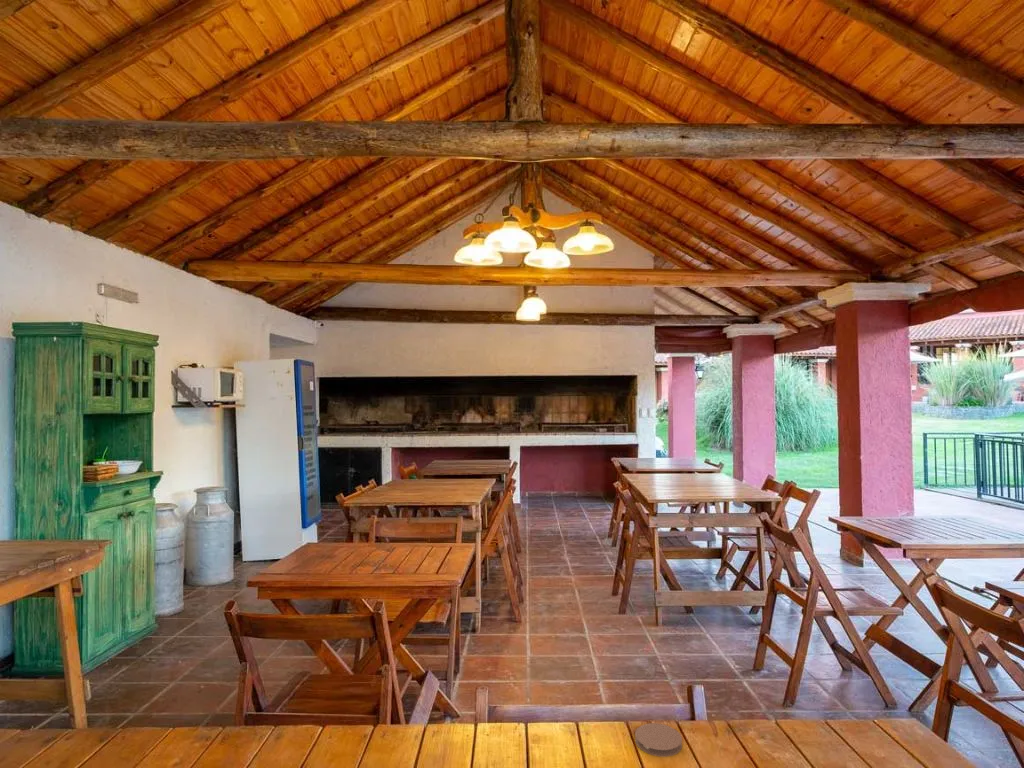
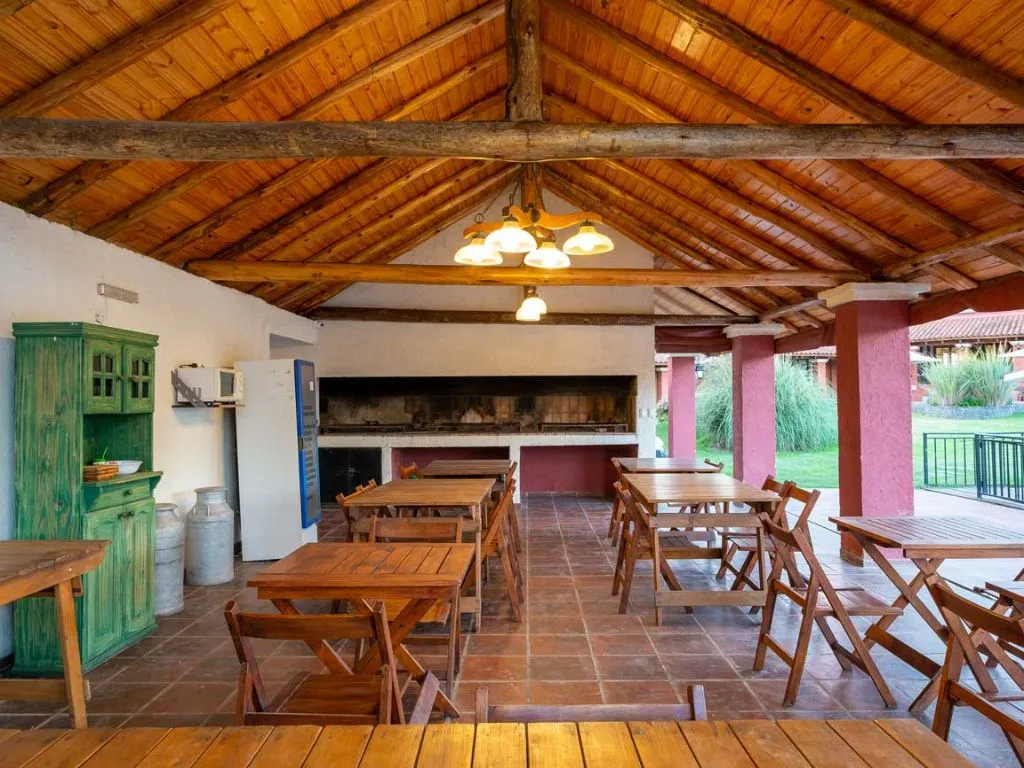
- coaster [634,722,683,757]
